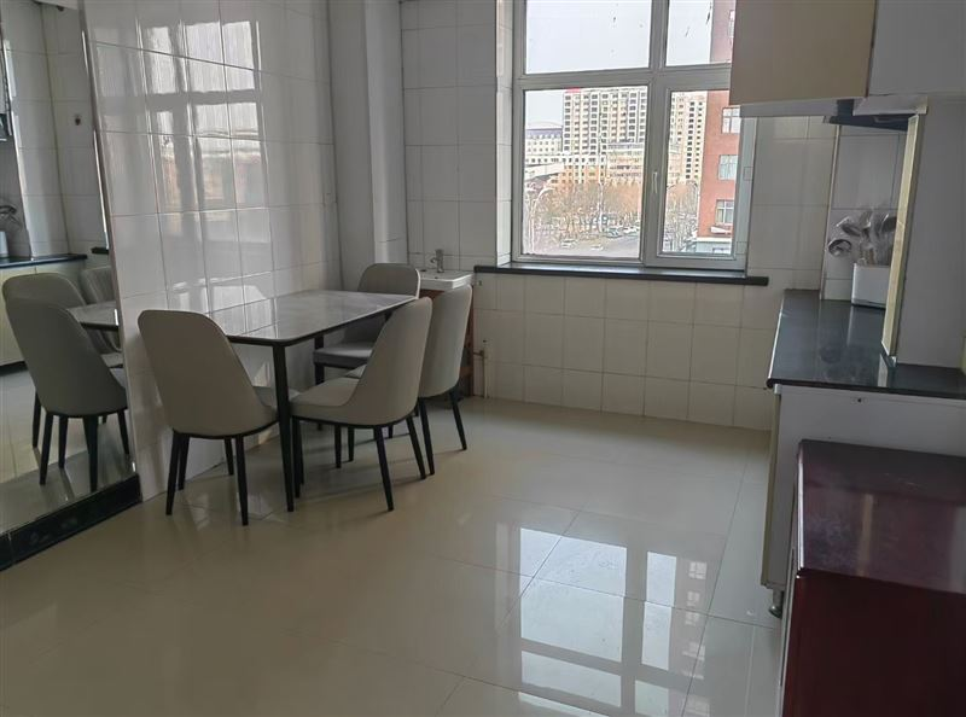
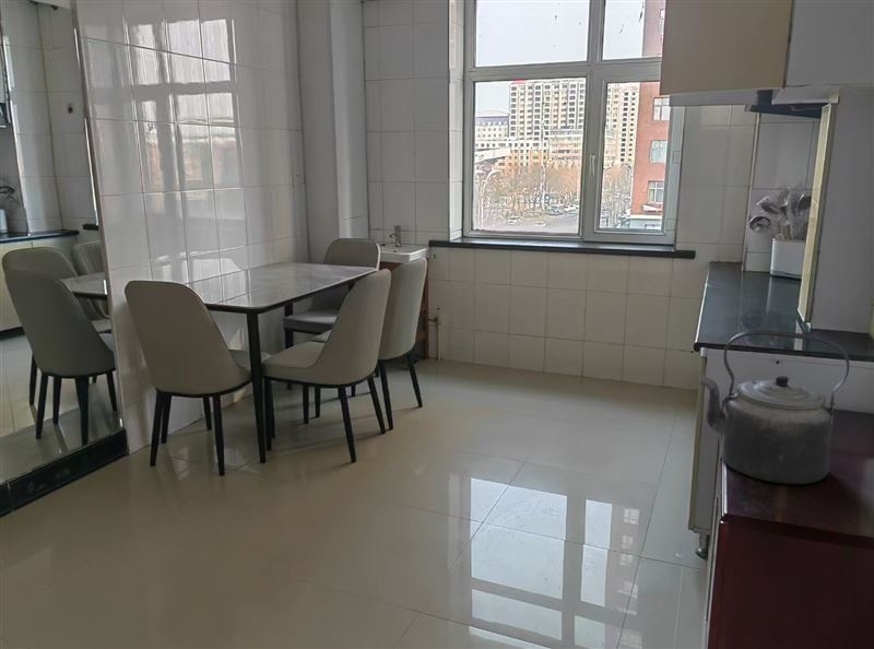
+ kettle [699,329,850,485]
